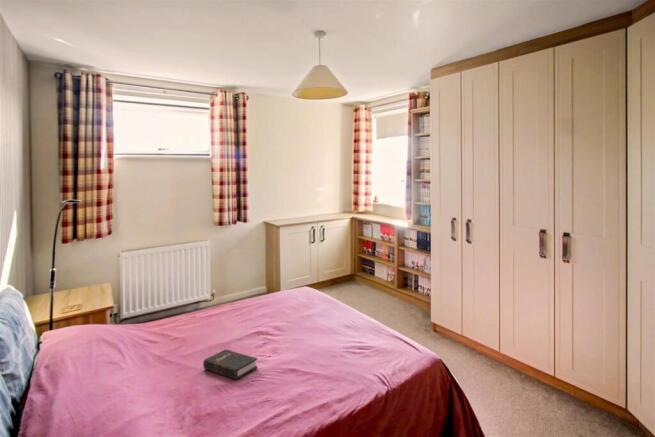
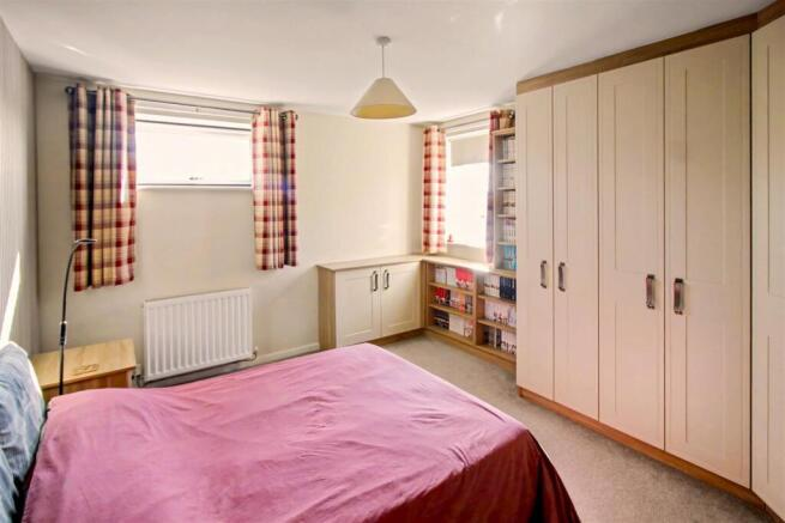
- hardback book [202,348,258,381]
